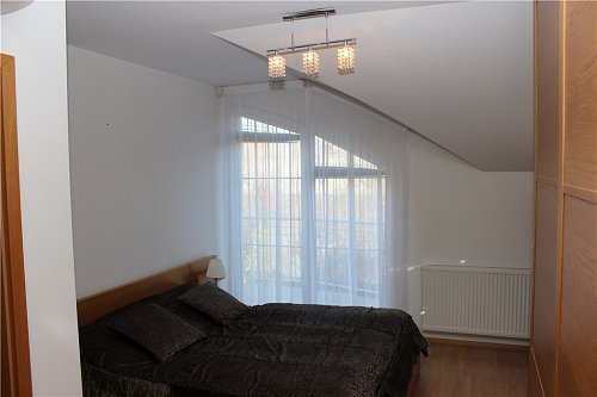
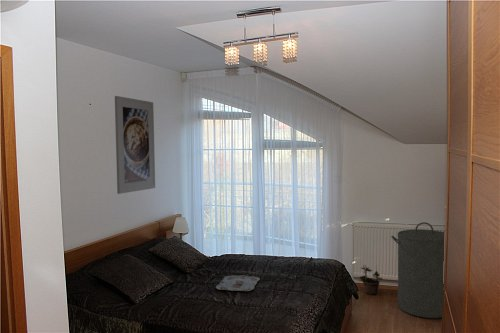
+ serving tray [215,274,261,292]
+ potted plant [358,264,384,296]
+ laundry hamper [390,221,445,319]
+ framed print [114,95,156,195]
